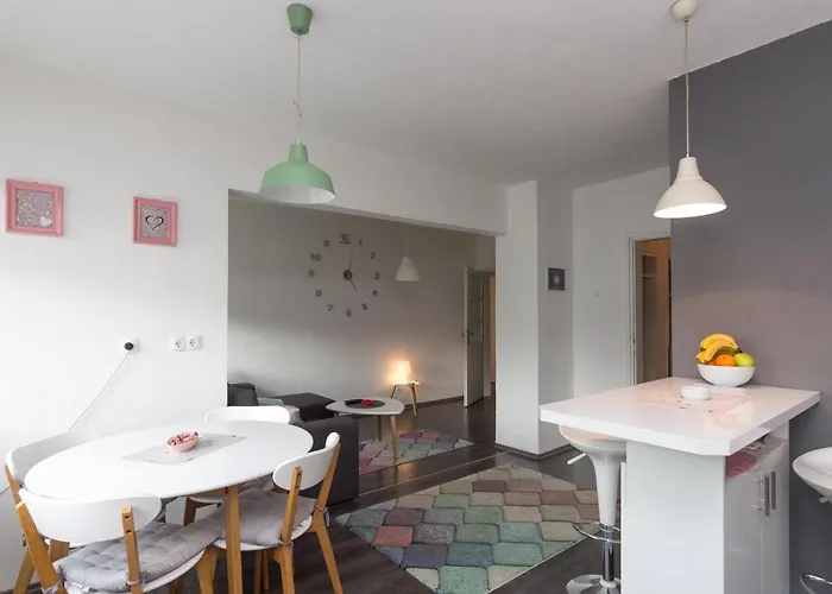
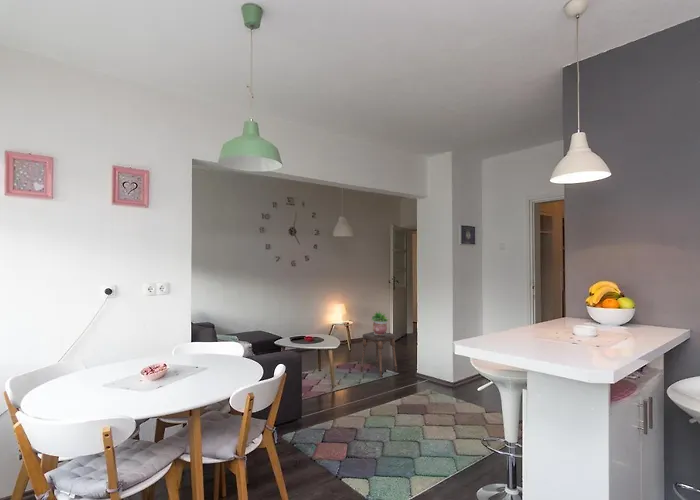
+ stool [360,331,398,378]
+ potted plant [371,309,390,335]
